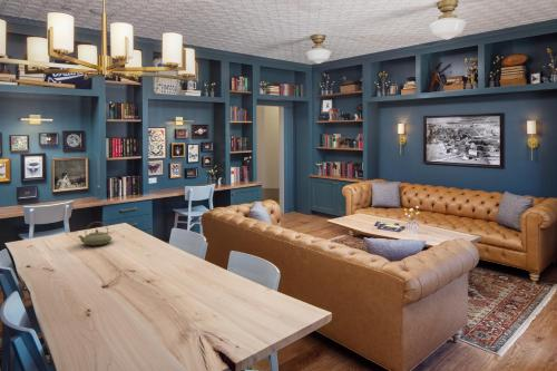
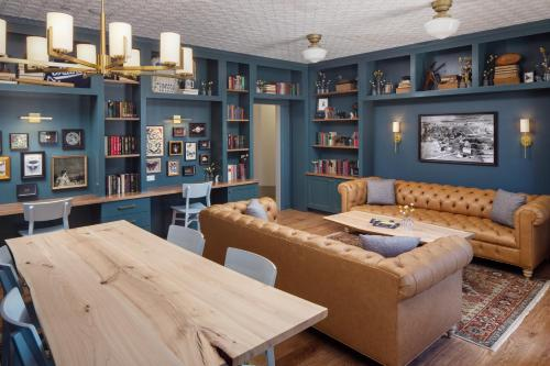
- teapot [77,221,114,246]
